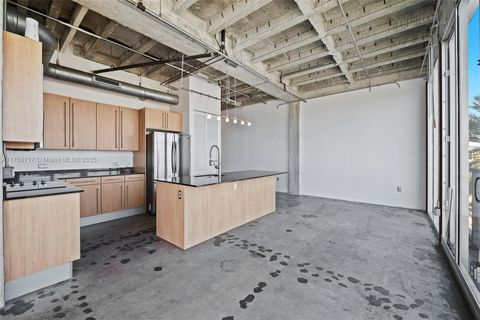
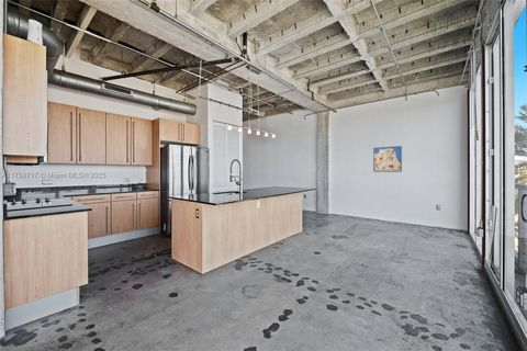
+ wall art [372,145,403,173]
